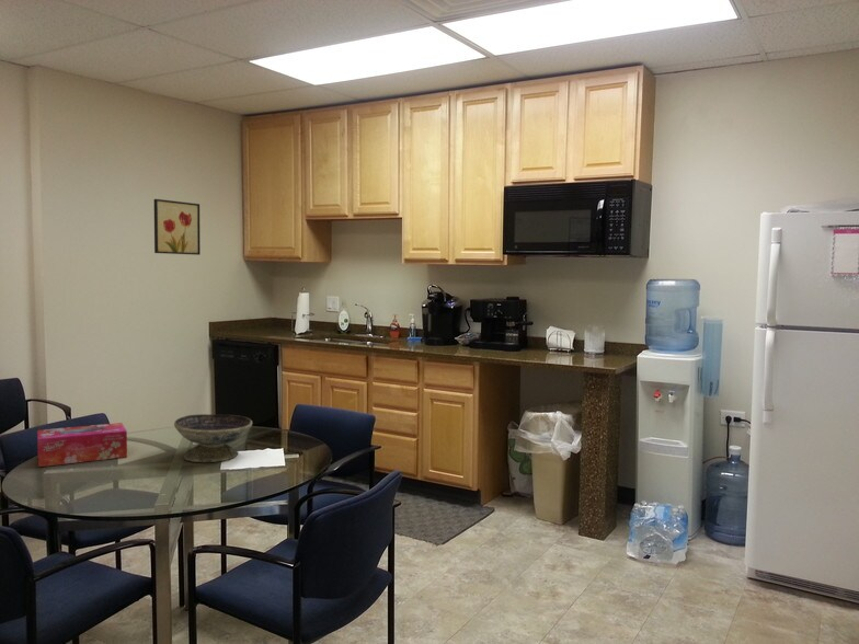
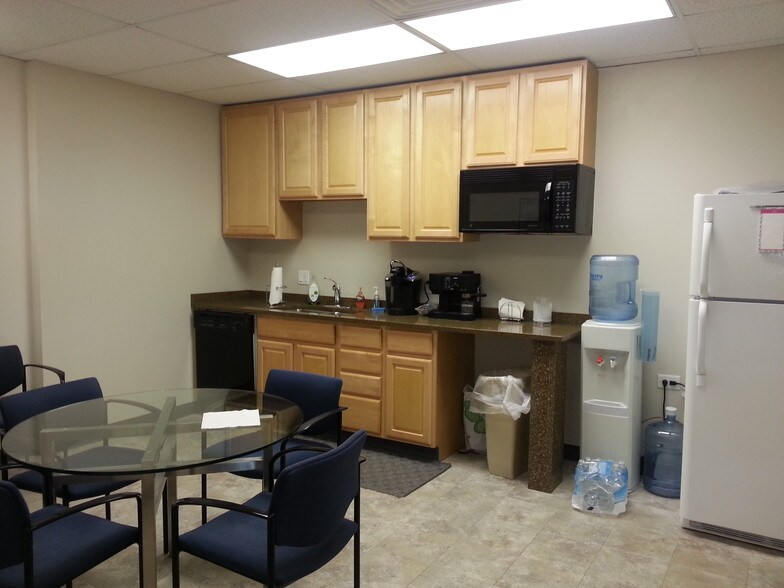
- wall art [153,198,202,256]
- decorative bowl [173,413,253,463]
- tissue box [36,422,128,468]
